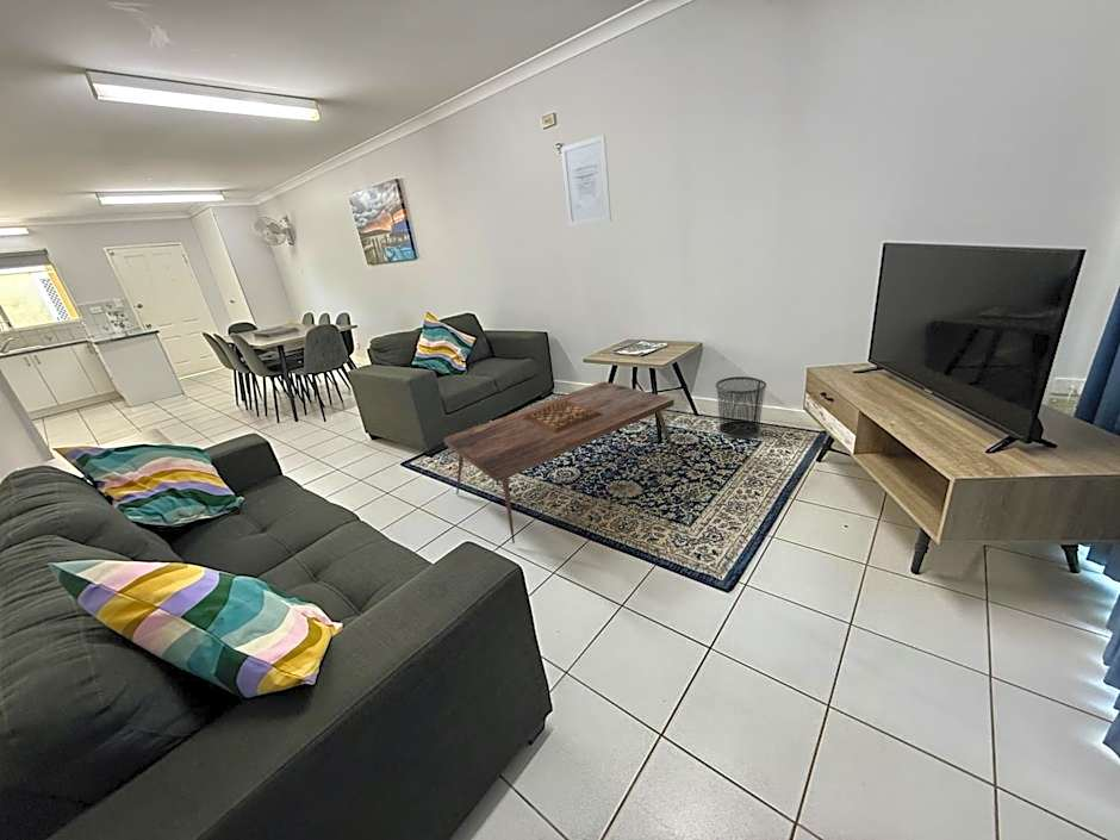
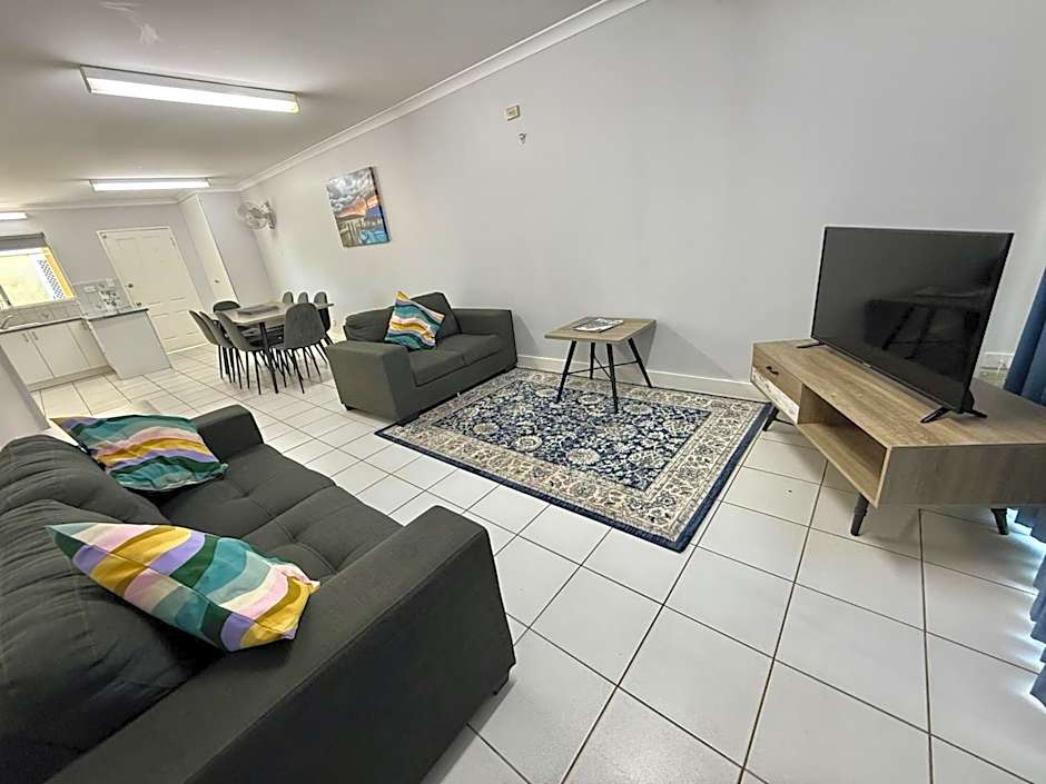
- coffee table [442,380,678,545]
- waste bin [715,375,767,440]
- wall art [560,133,612,228]
